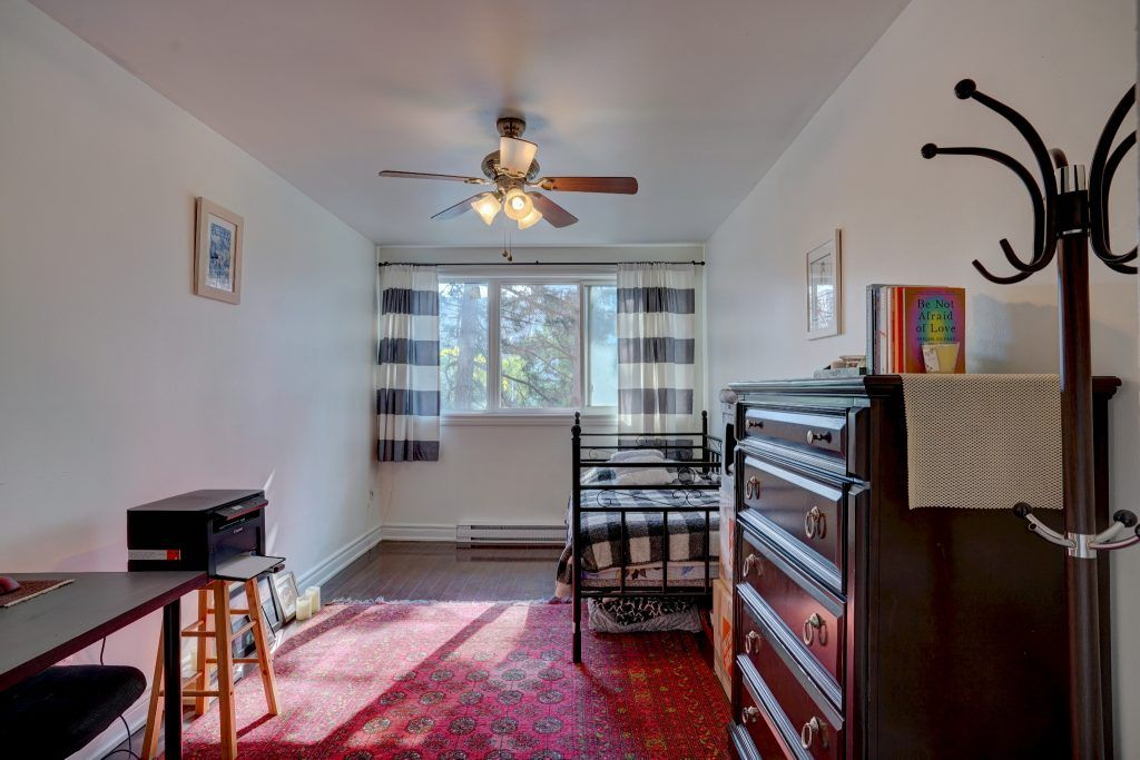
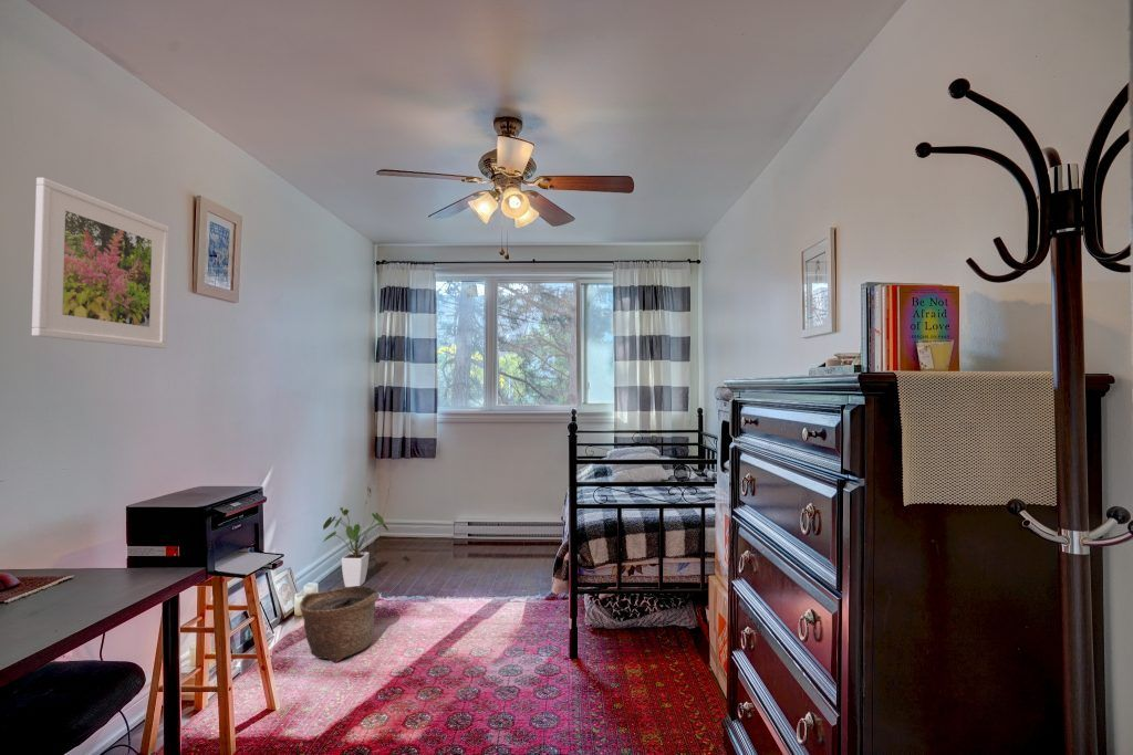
+ basket [299,585,380,663]
+ house plant [321,506,389,587]
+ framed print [31,177,170,349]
